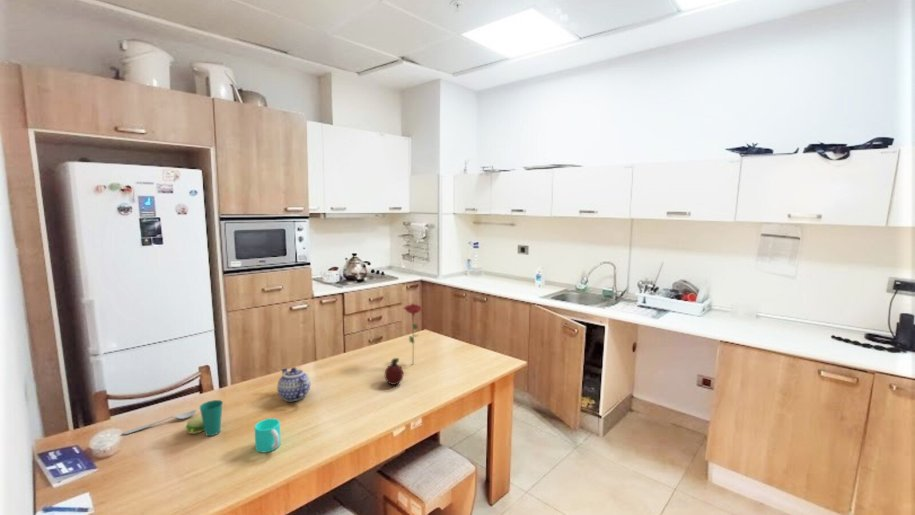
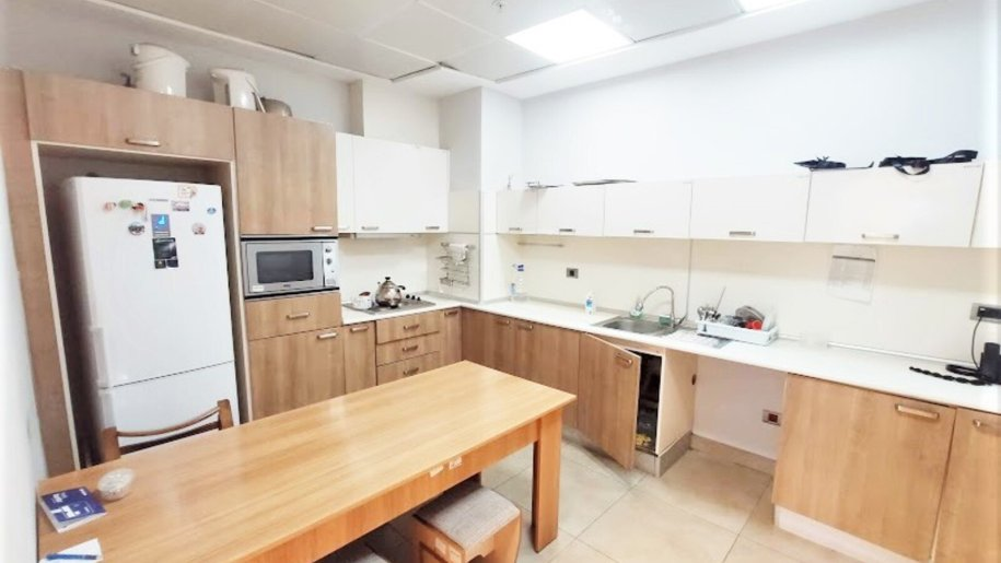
- teapot [276,366,311,402]
- cup [185,399,224,437]
- spoon [121,409,198,435]
- flower [401,302,424,365]
- fruit [384,357,404,386]
- cup [254,417,282,453]
